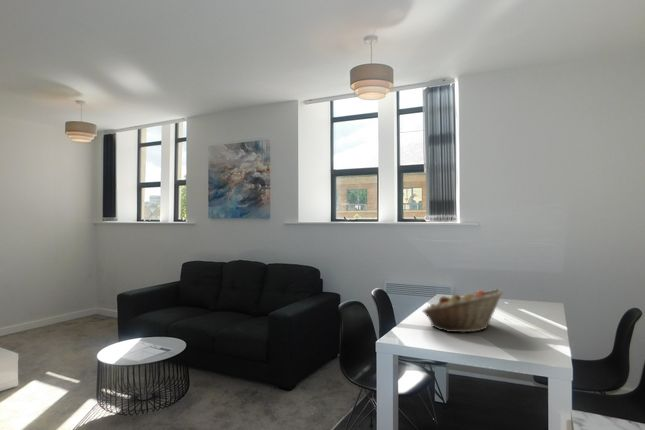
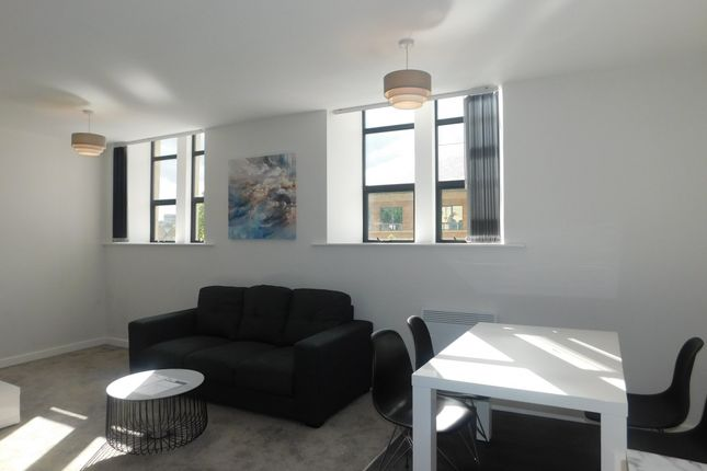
- fruit basket [422,288,504,334]
